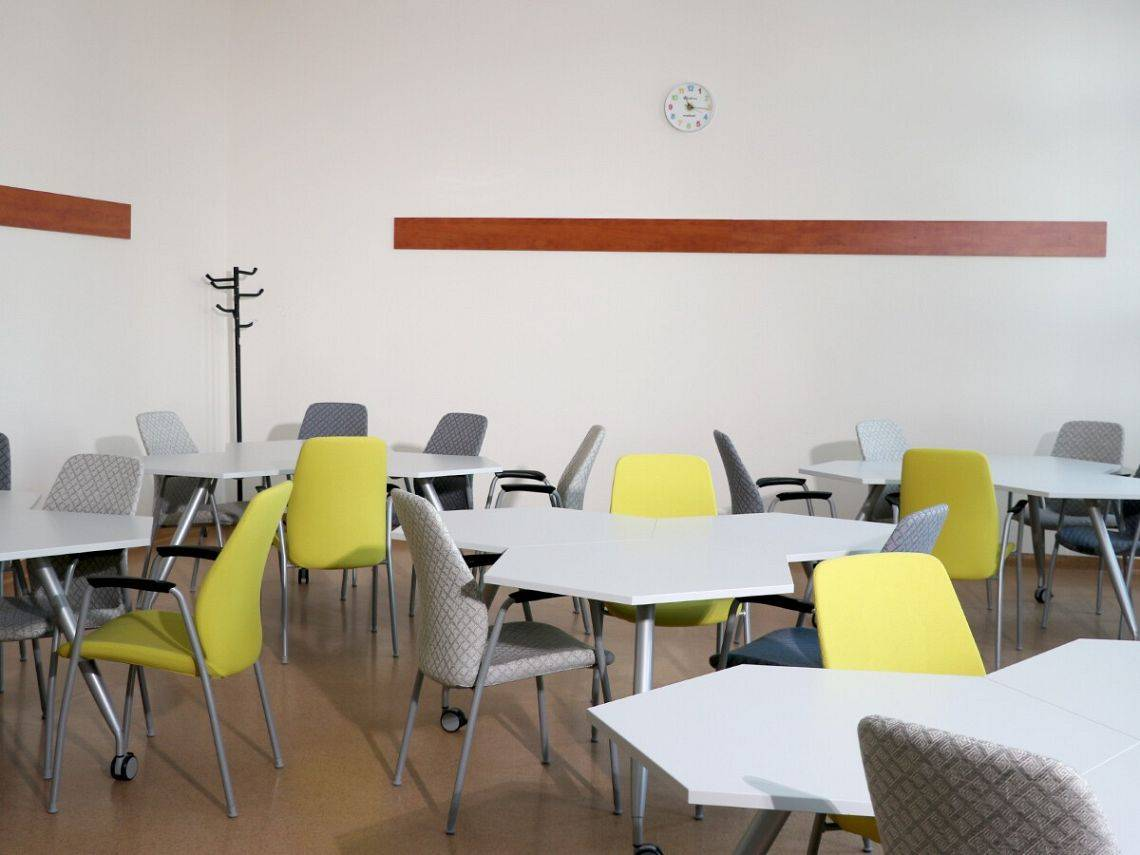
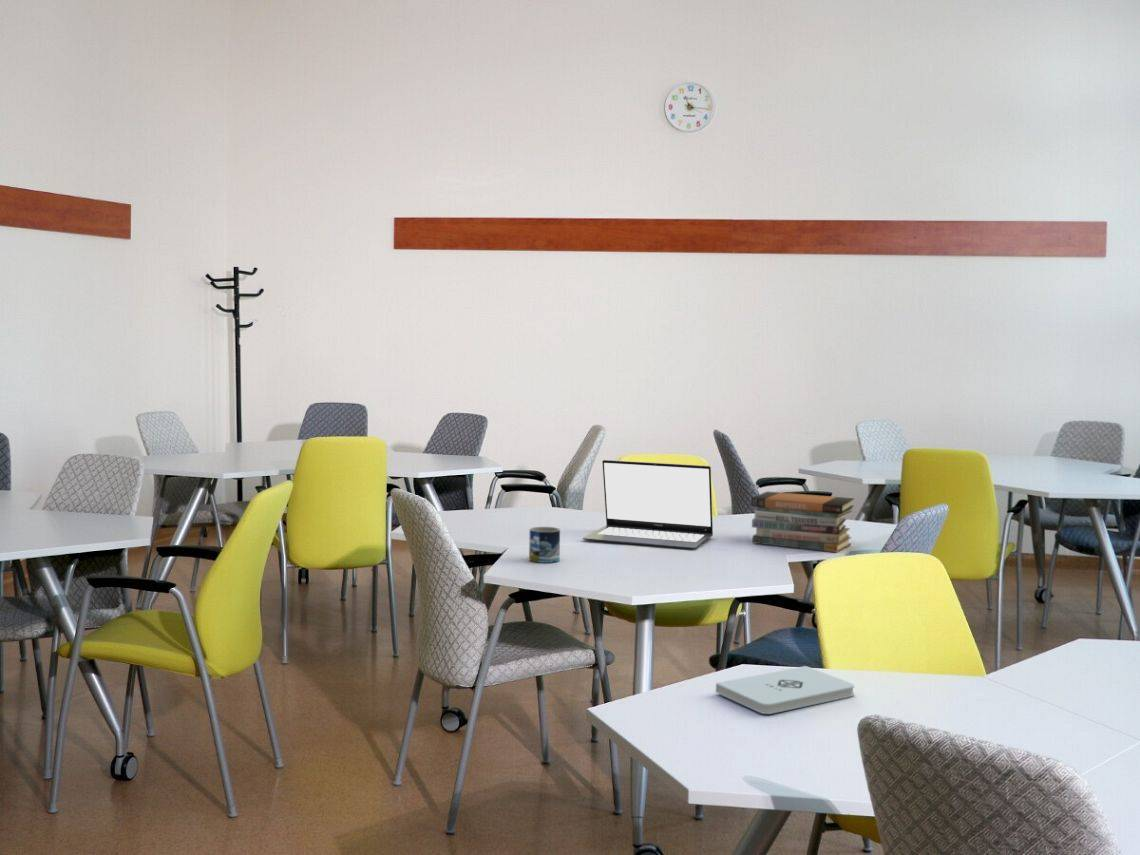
+ notepad [715,665,855,715]
+ laptop [582,459,714,550]
+ book stack [750,491,855,554]
+ mug [528,526,561,564]
